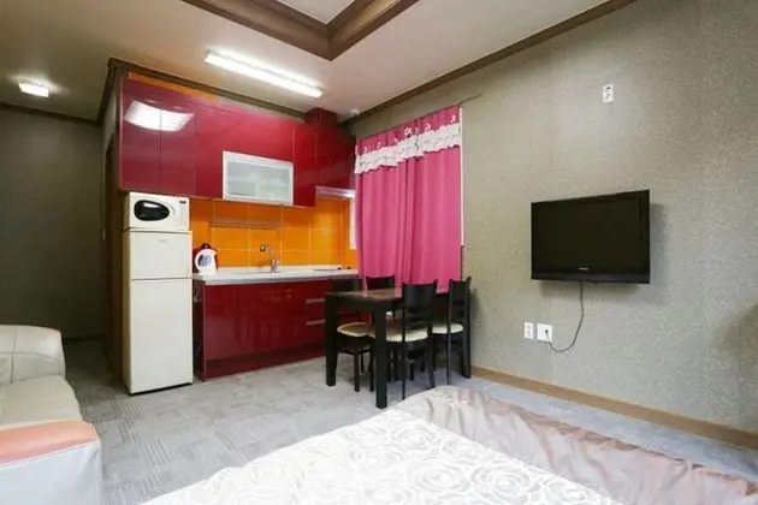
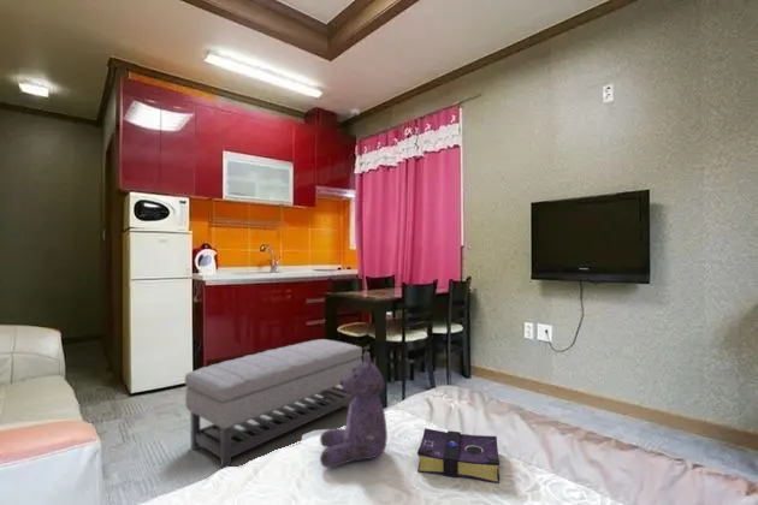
+ ottoman [184,338,363,469]
+ stuffed animal [319,350,389,469]
+ book [416,427,501,485]
